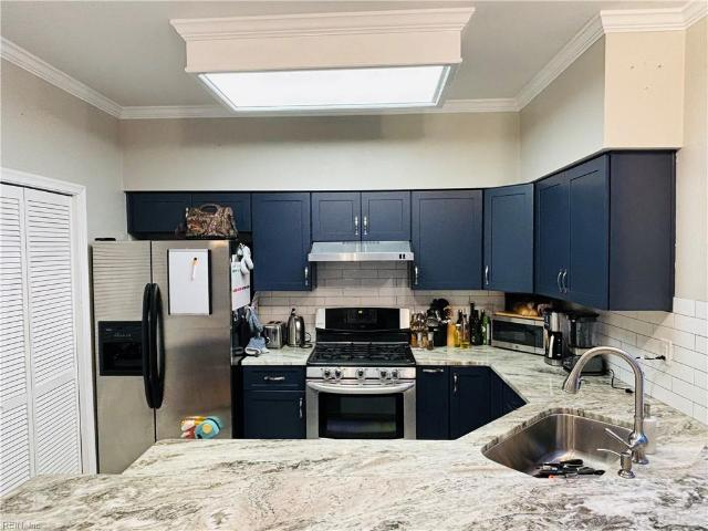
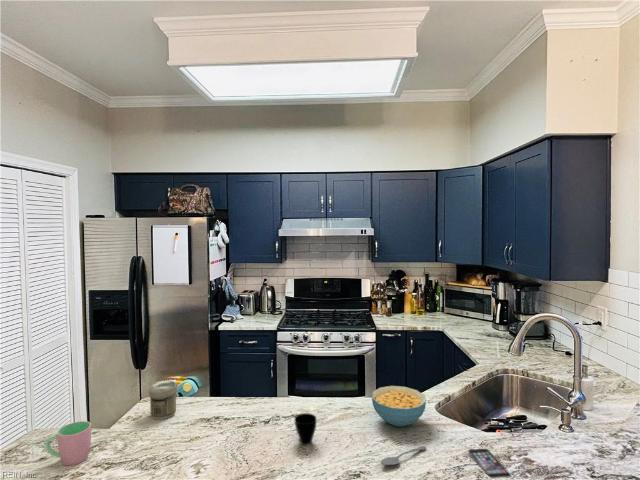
+ smartphone [467,448,512,479]
+ cup [45,420,92,467]
+ jar [148,379,178,421]
+ spoon [380,445,427,466]
+ cereal bowl [371,385,427,428]
+ cup [294,412,318,446]
